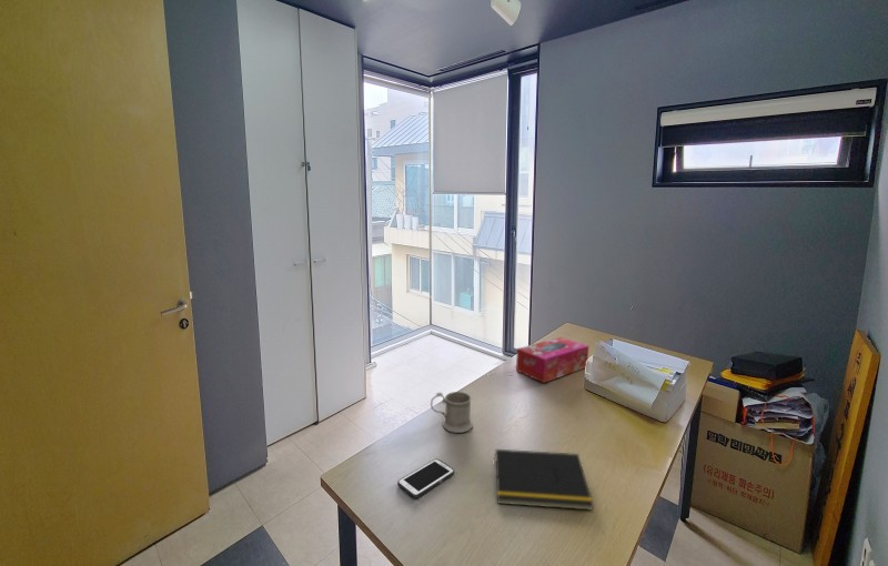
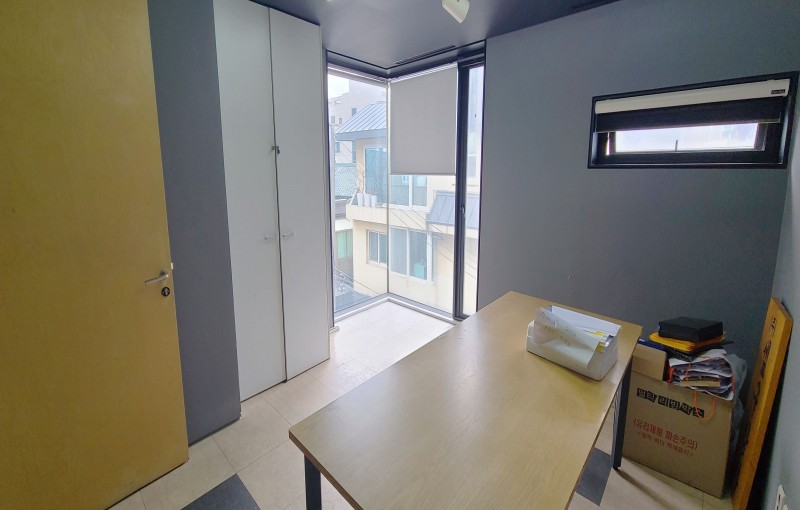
- mug [430,391,474,434]
- tissue box [515,336,589,384]
- cell phone [396,457,455,499]
- notepad [493,448,595,512]
